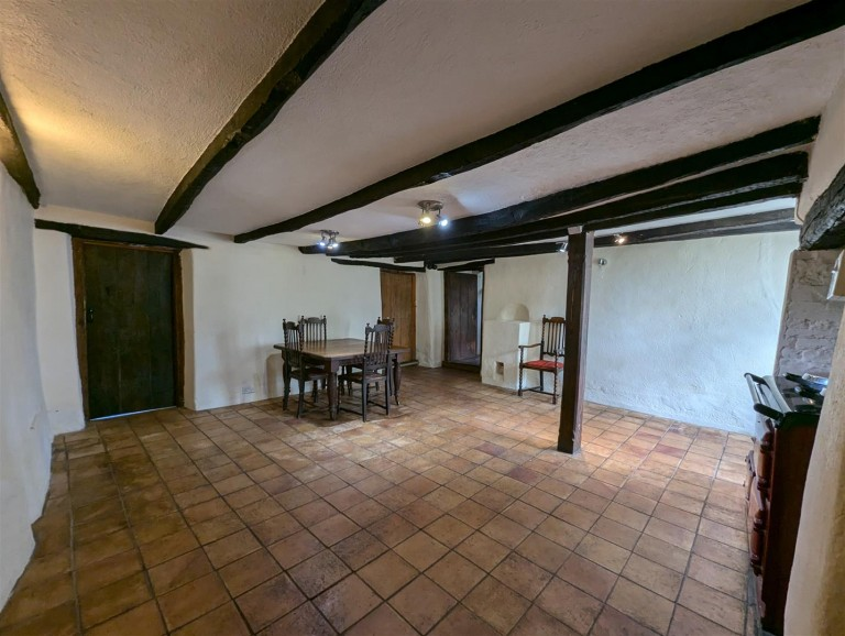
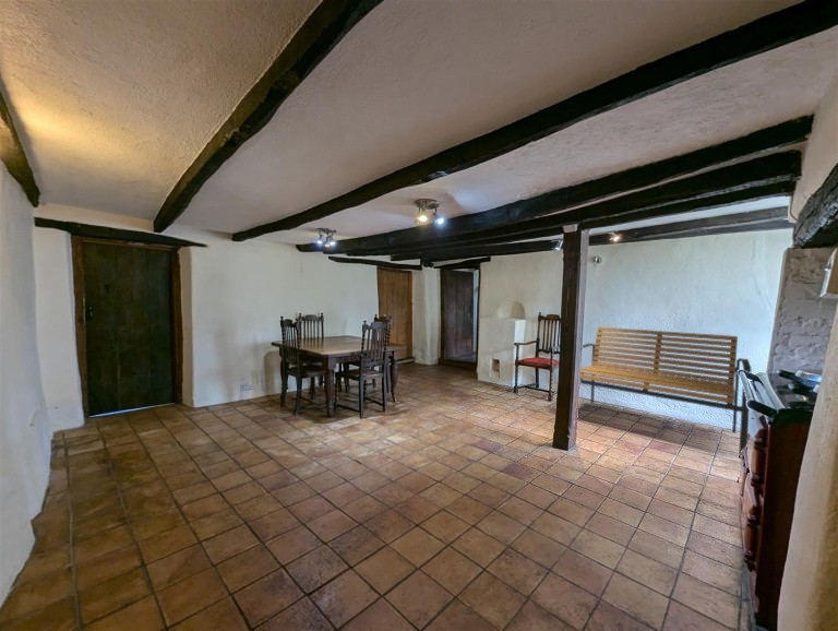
+ bench [579,325,752,459]
